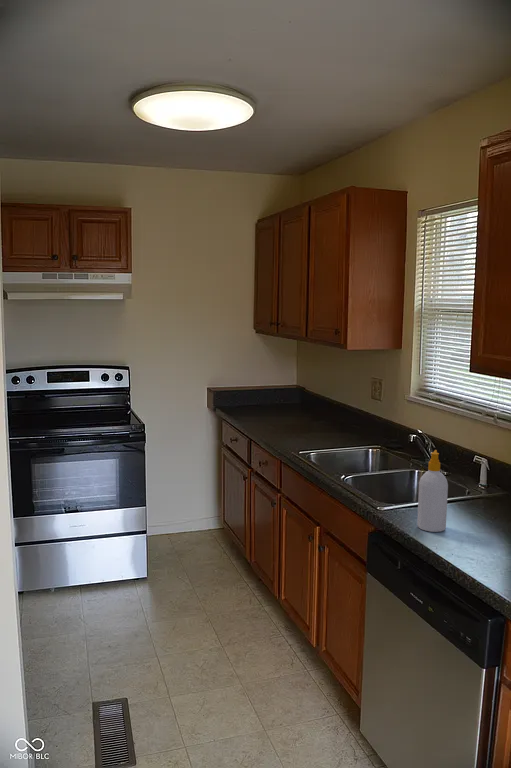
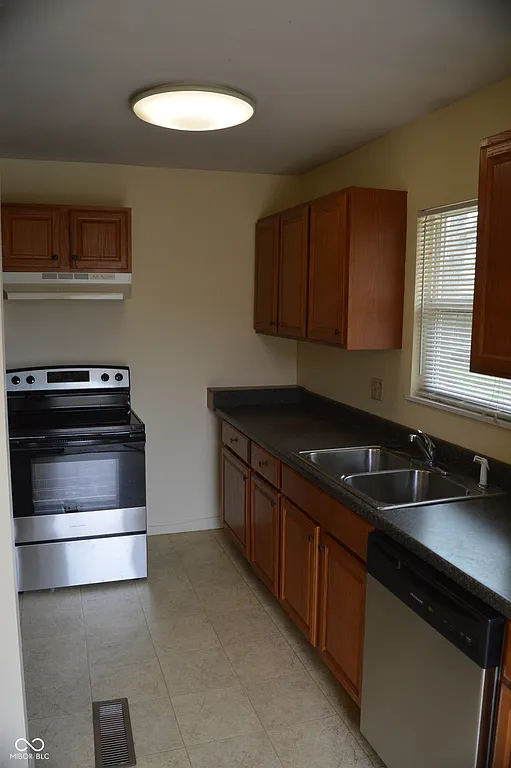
- soap bottle [416,449,449,533]
